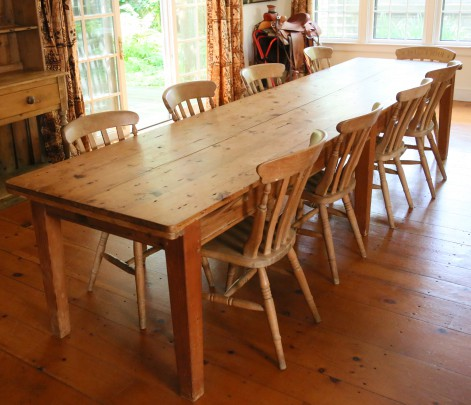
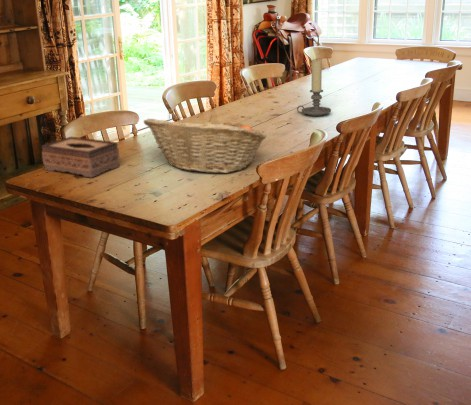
+ tissue box [41,136,121,179]
+ fruit basket [143,114,268,174]
+ candle holder [296,59,332,117]
